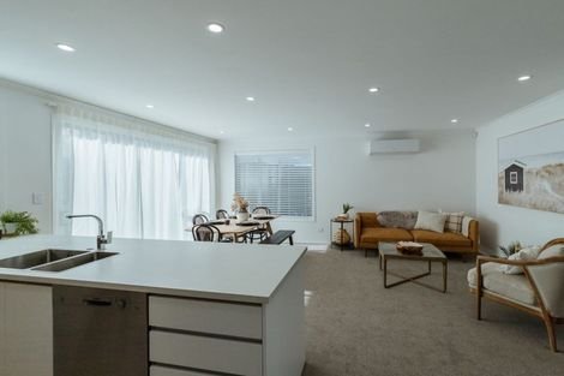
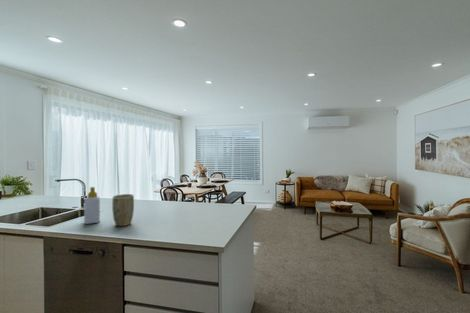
+ plant pot [111,193,135,227]
+ soap bottle [83,186,101,225]
